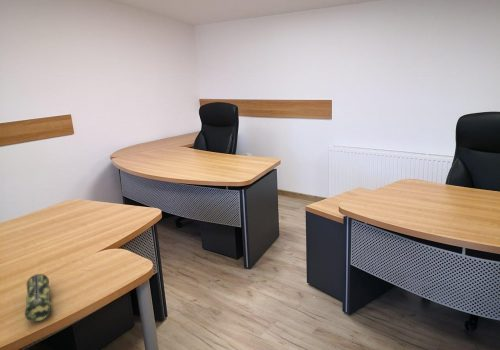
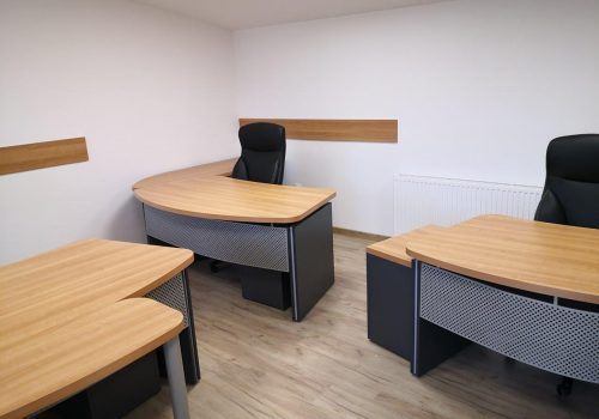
- pencil case [24,273,52,323]
